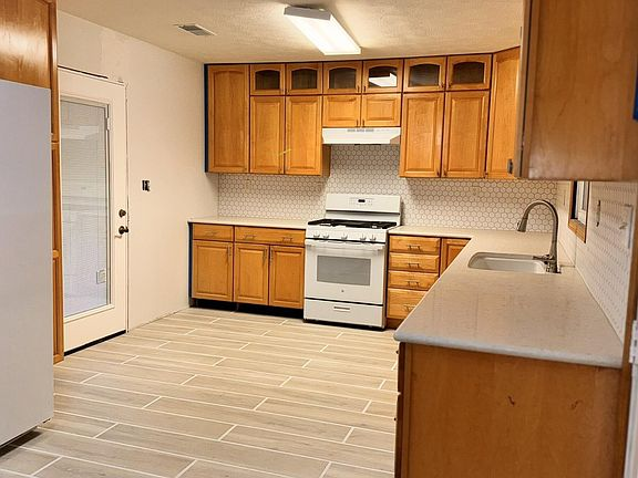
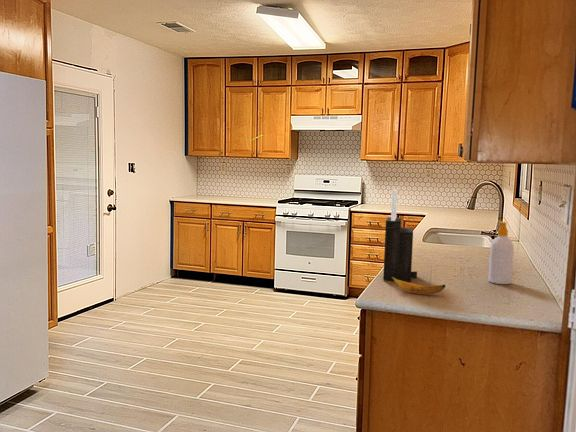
+ knife block [382,188,418,283]
+ banana [392,277,446,295]
+ soap bottle [487,220,515,285]
